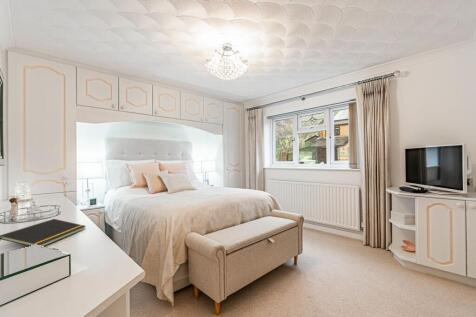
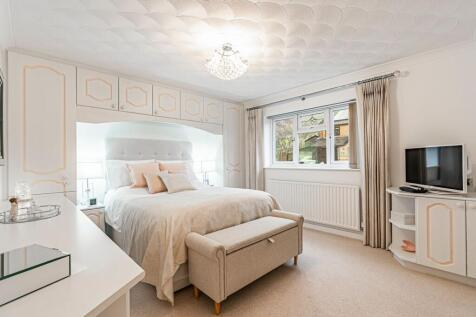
- notepad [0,218,87,247]
